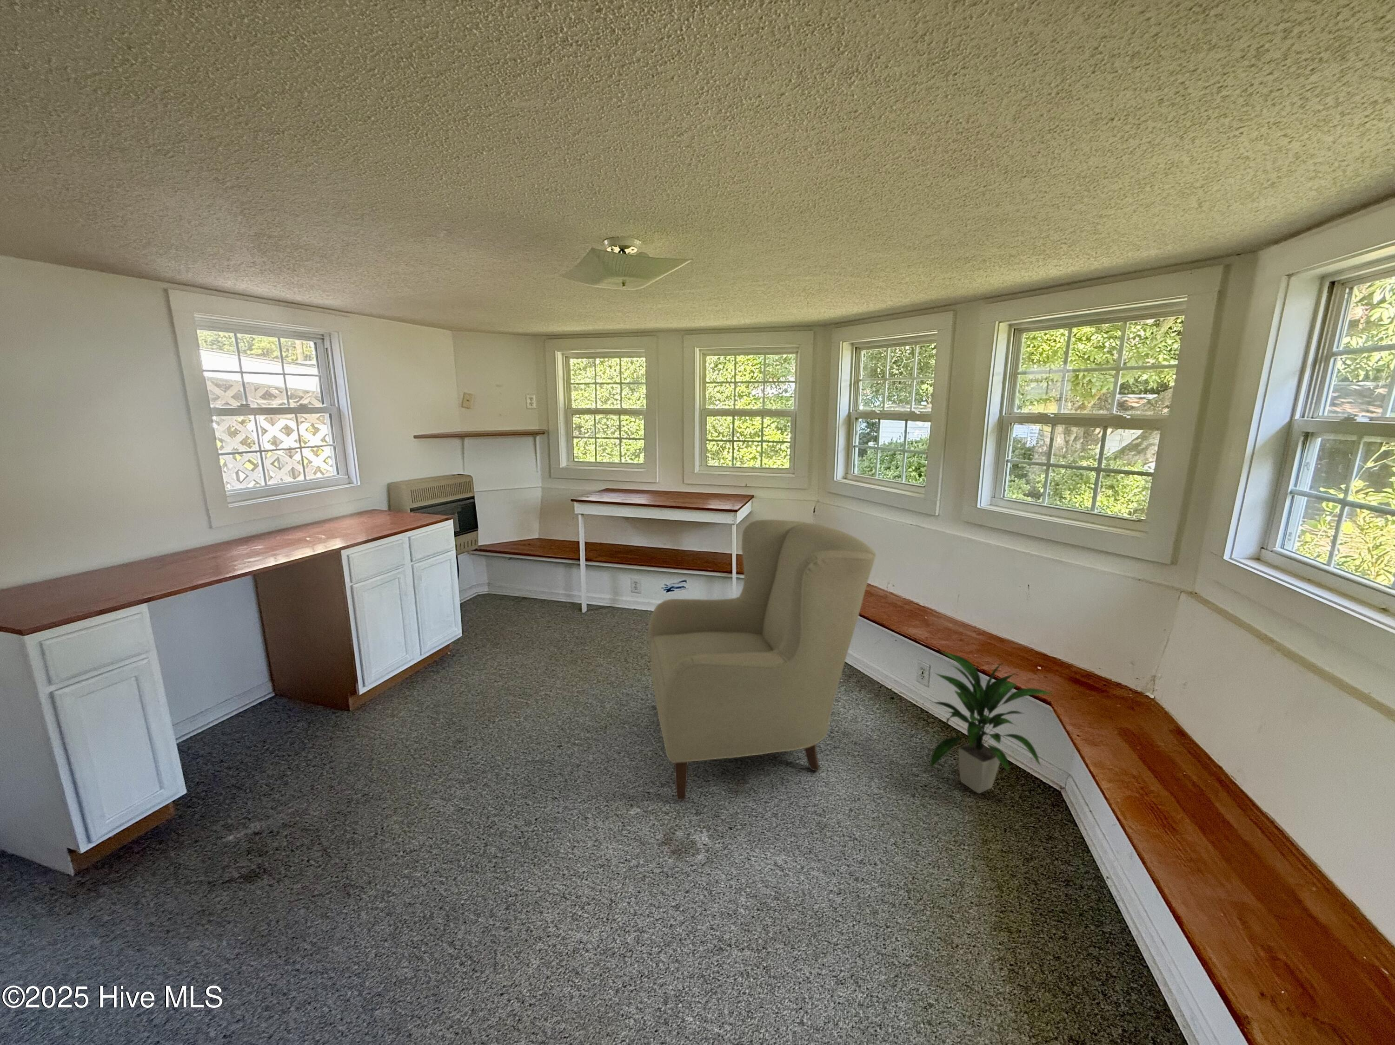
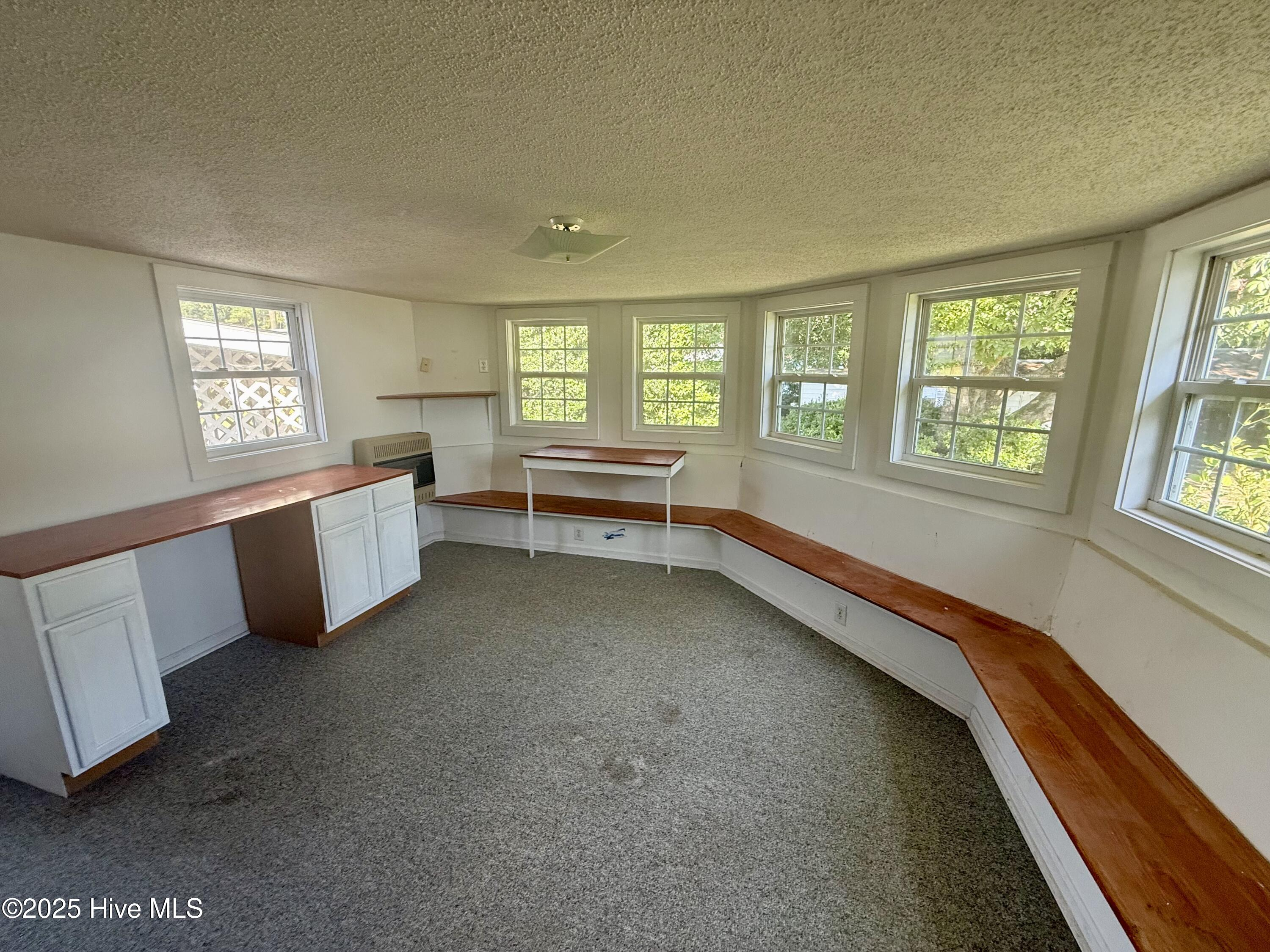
- chair [648,519,877,801]
- indoor plant [928,650,1054,794]
